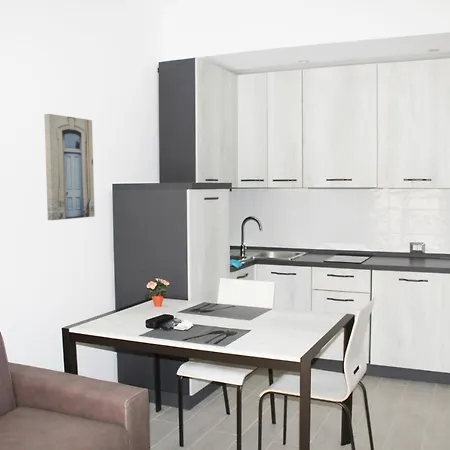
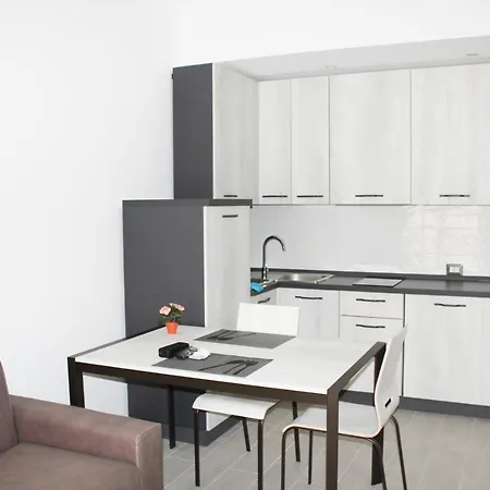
- wall art [43,113,96,221]
